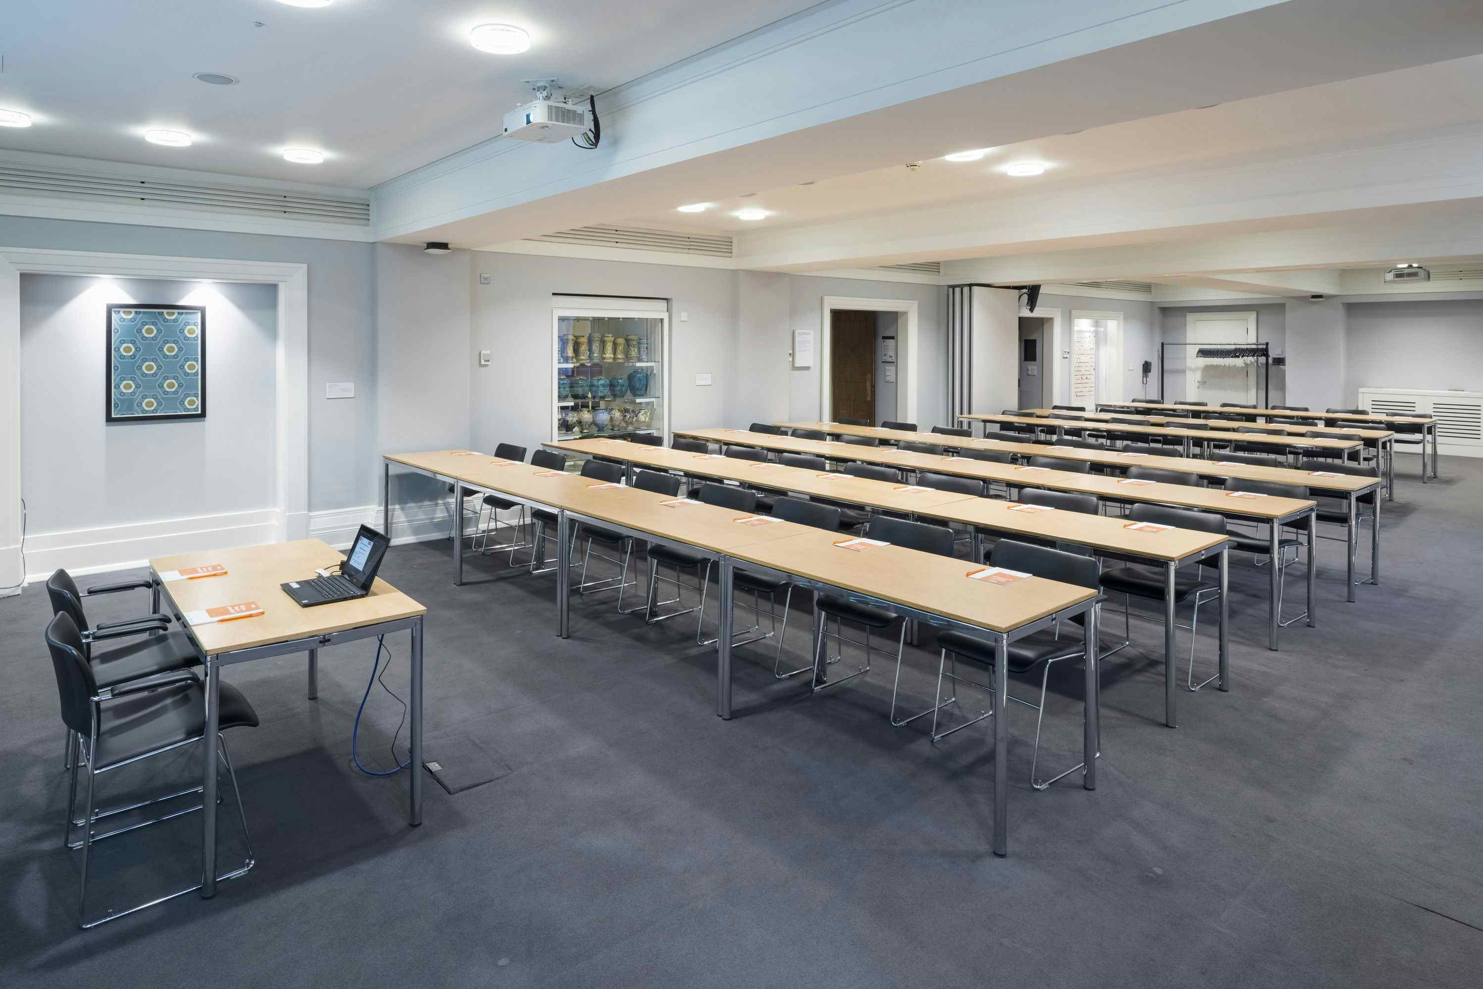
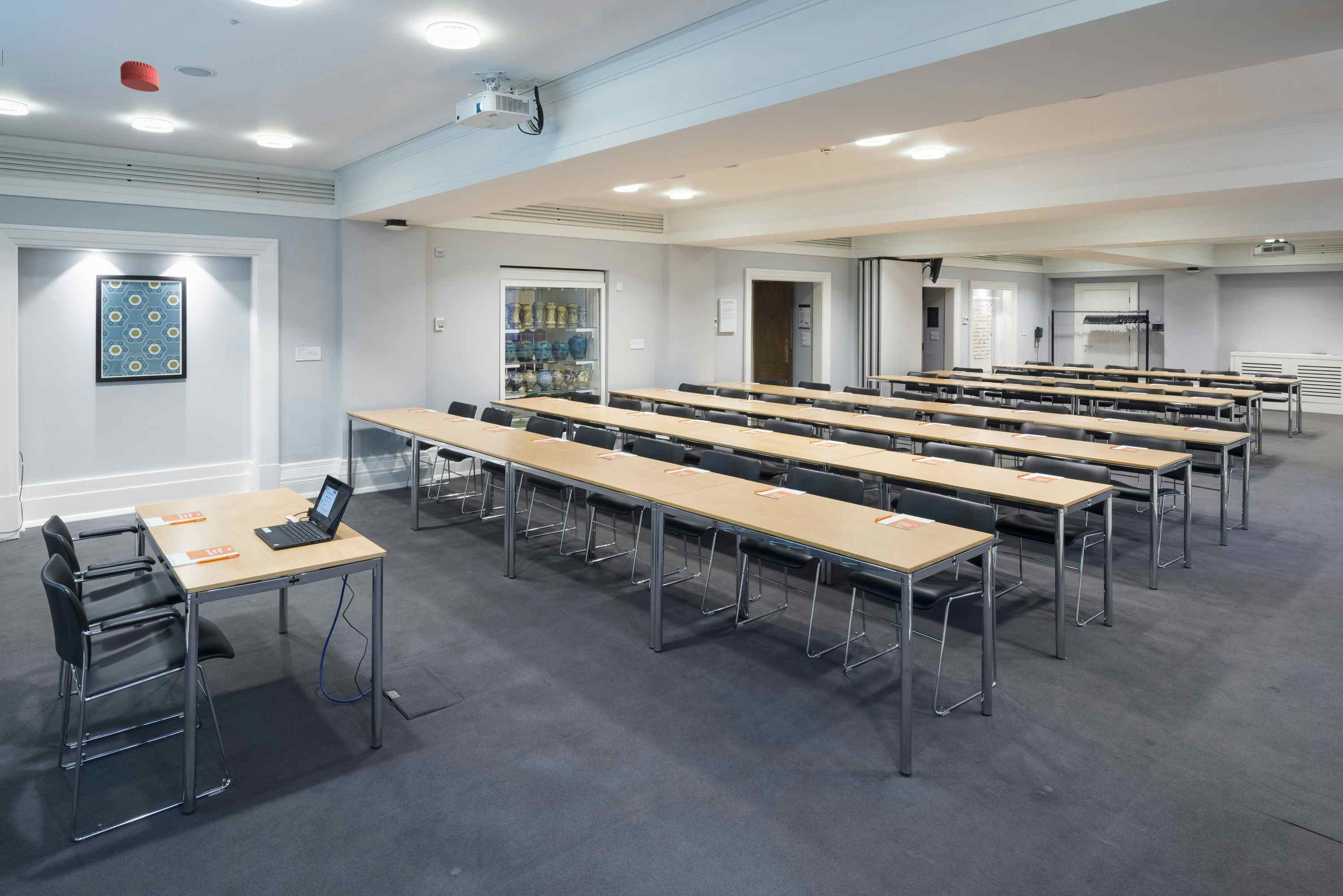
+ smoke detector [120,60,160,92]
